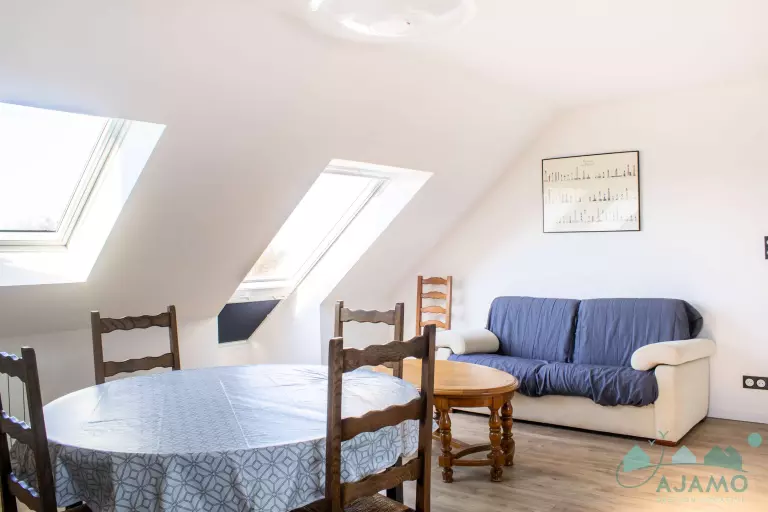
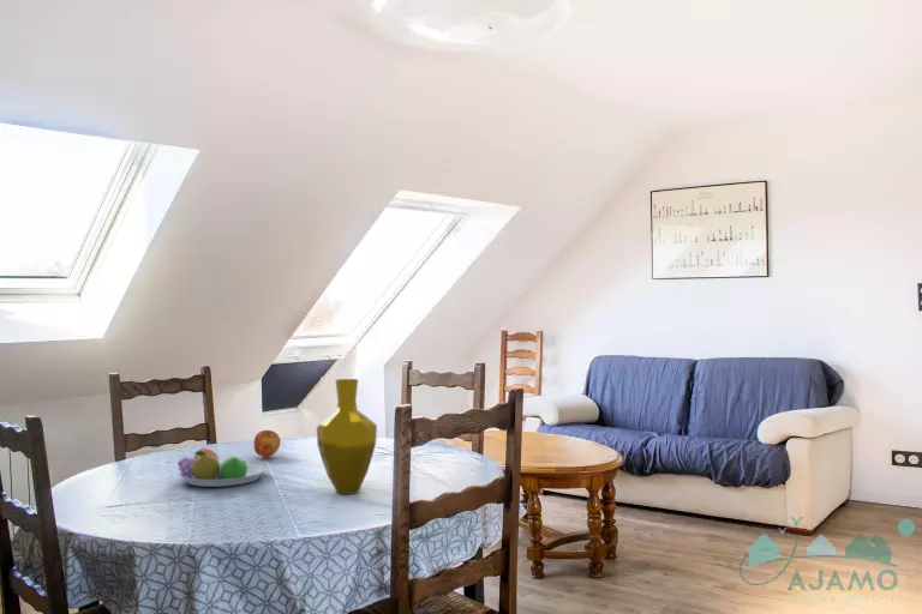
+ vase [316,378,378,495]
+ apple [253,429,281,458]
+ fruit bowl [176,446,268,488]
